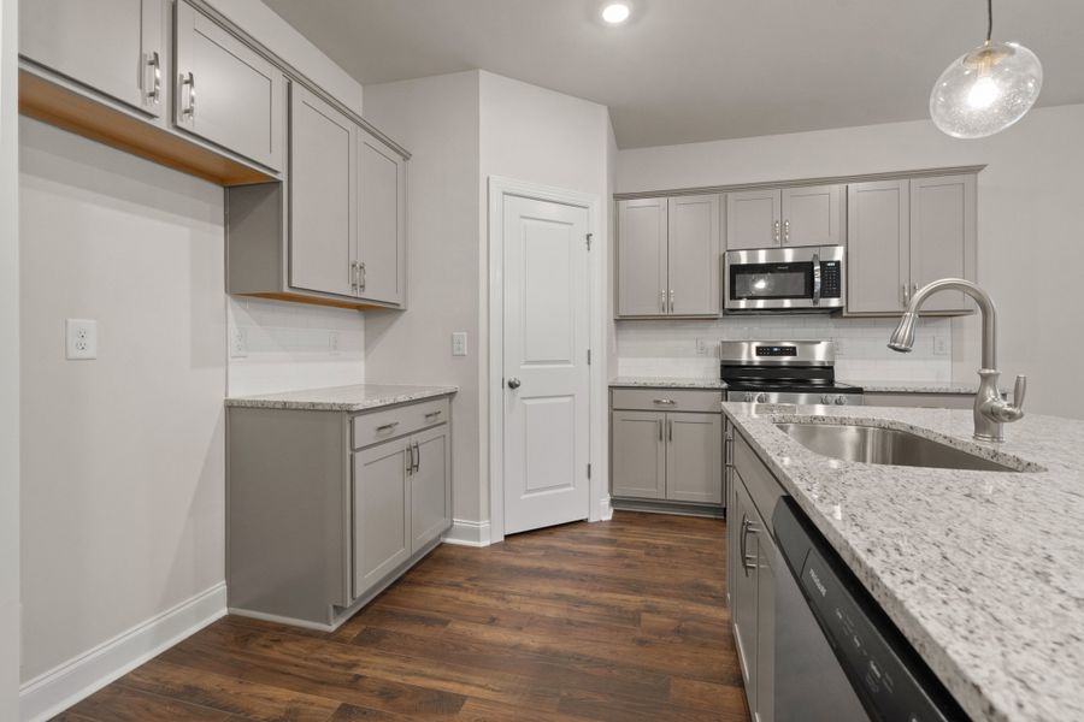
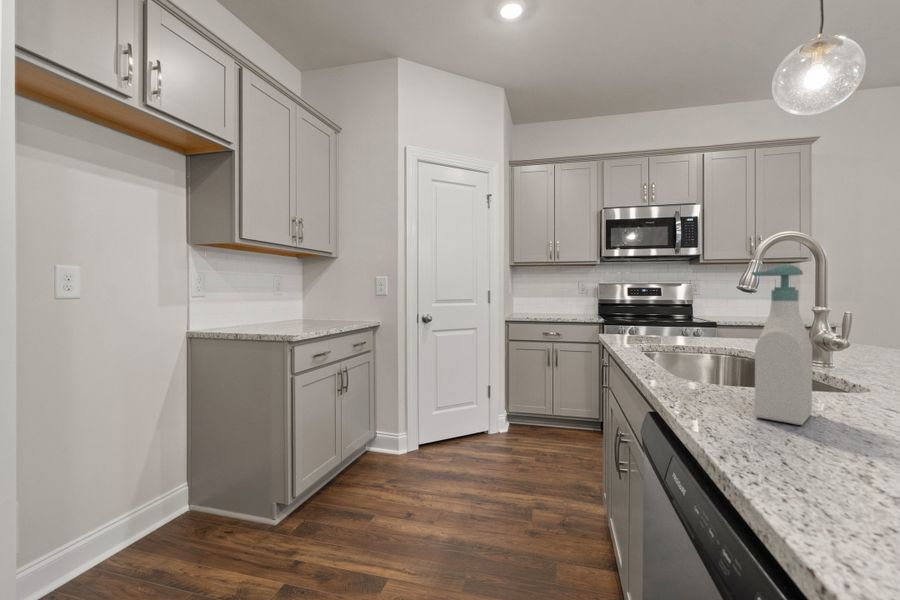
+ soap bottle [750,263,813,426]
